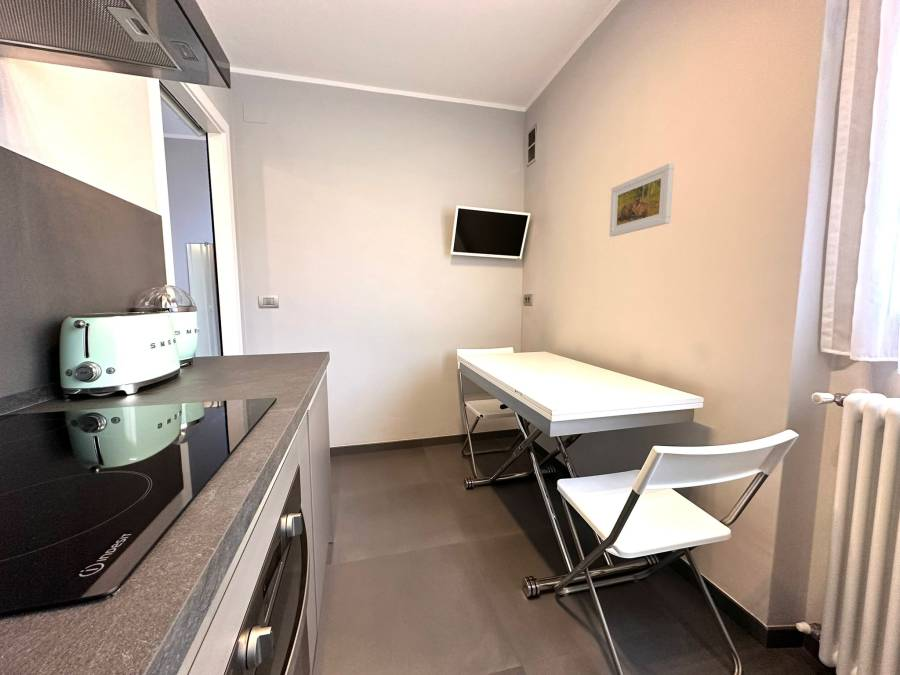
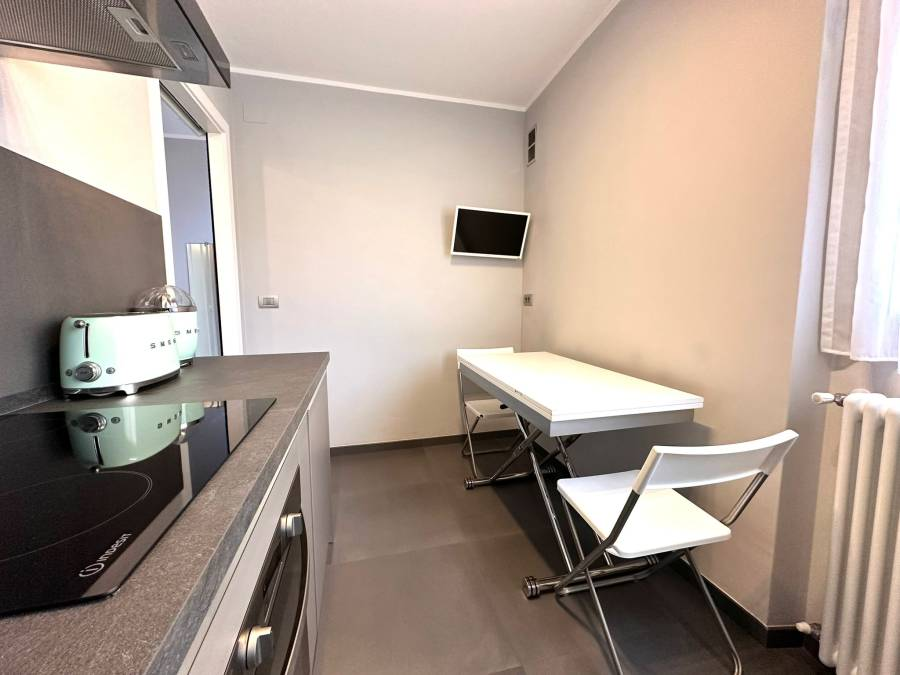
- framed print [608,162,675,238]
